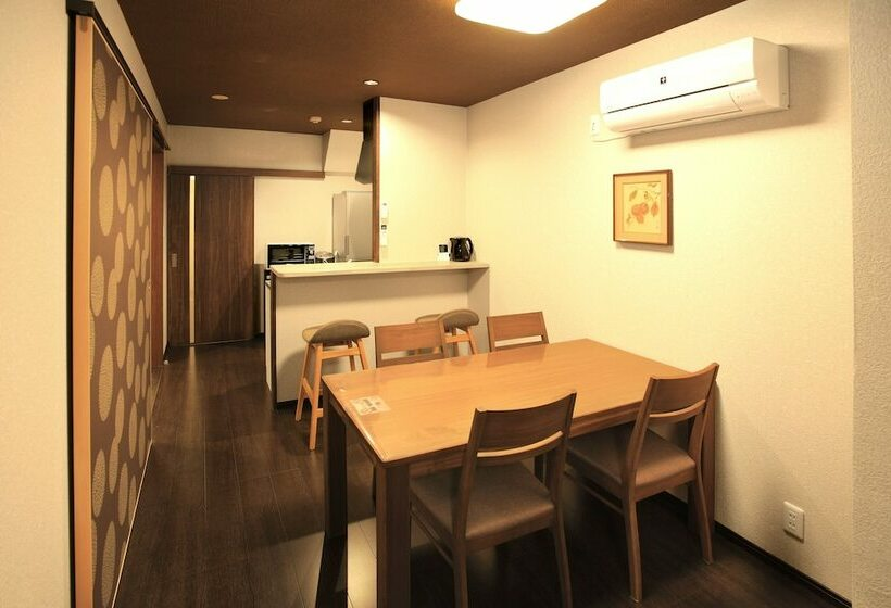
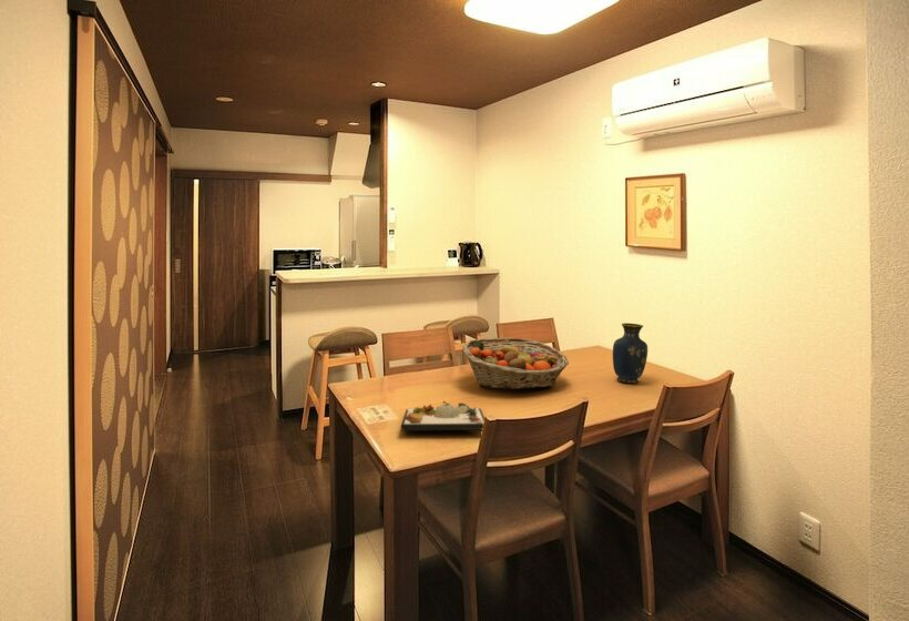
+ vase [612,322,648,384]
+ dinner plate [400,400,486,432]
+ fruit basket [461,337,570,390]
